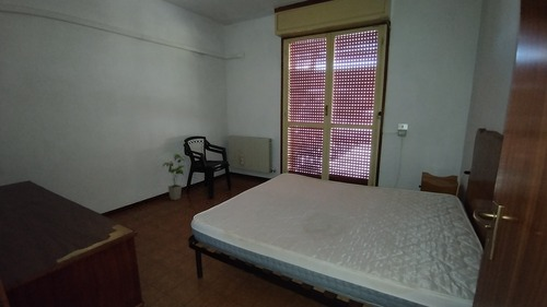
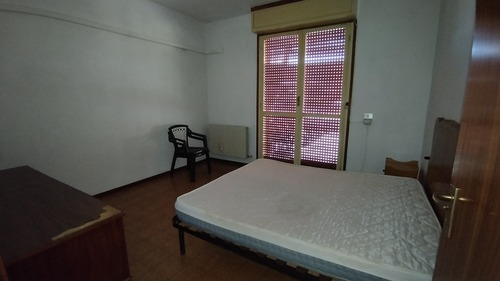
- house plant [162,153,189,201]
